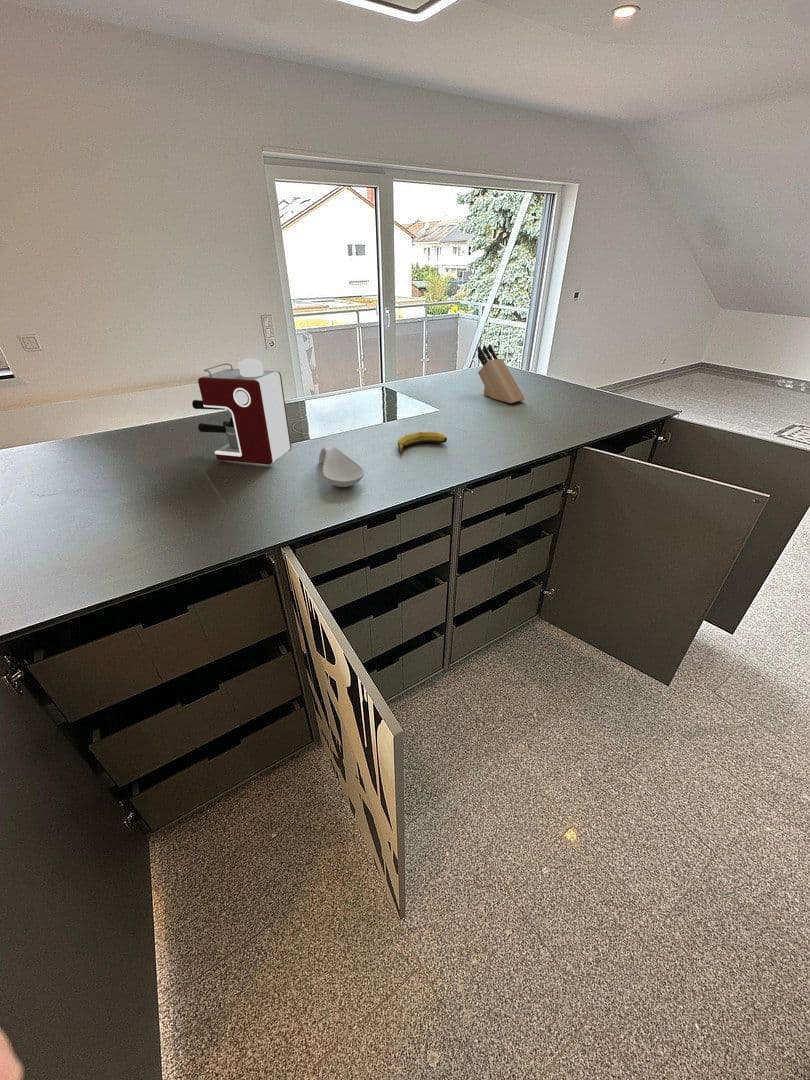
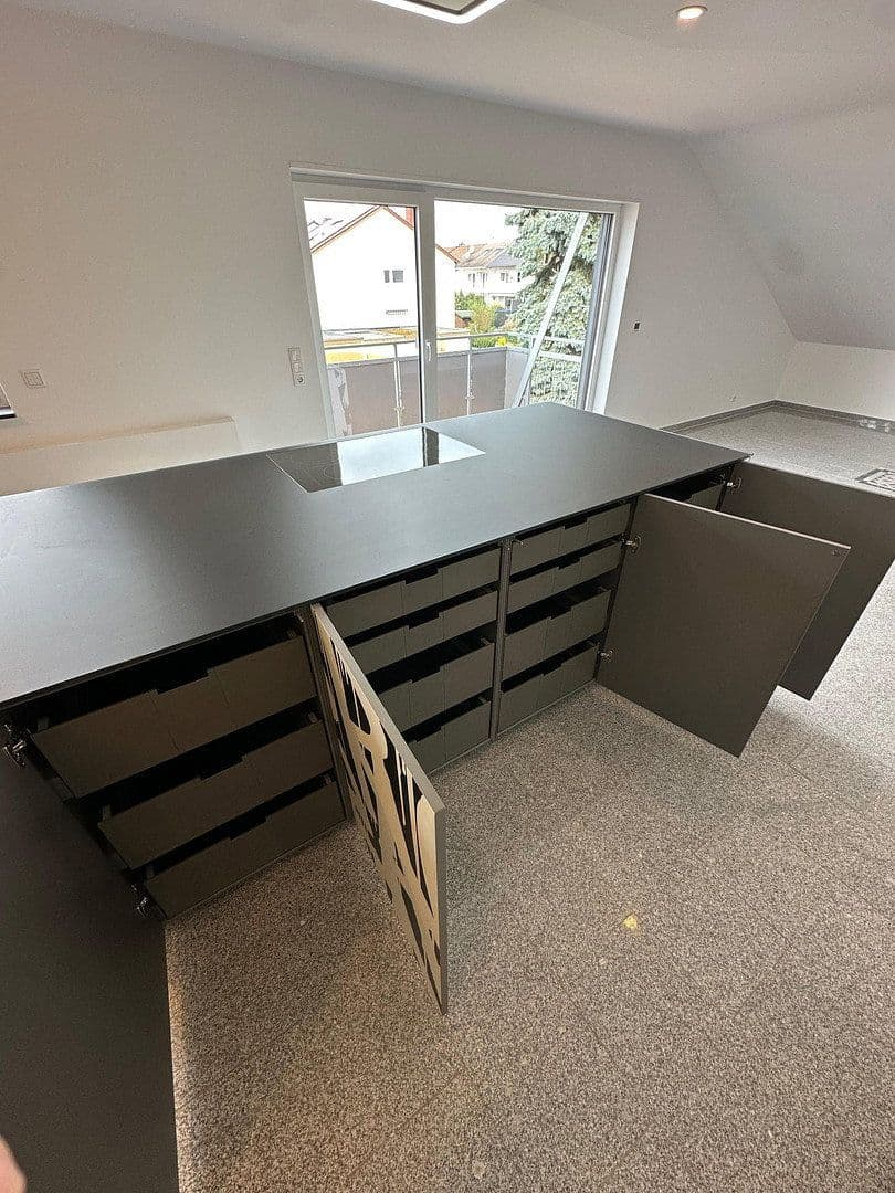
- knife block [476,343,526,404]
- coffee maker [191,357,292,466]
- banana [397,431,448,455]
- spoon rest [318,445,365,488]
